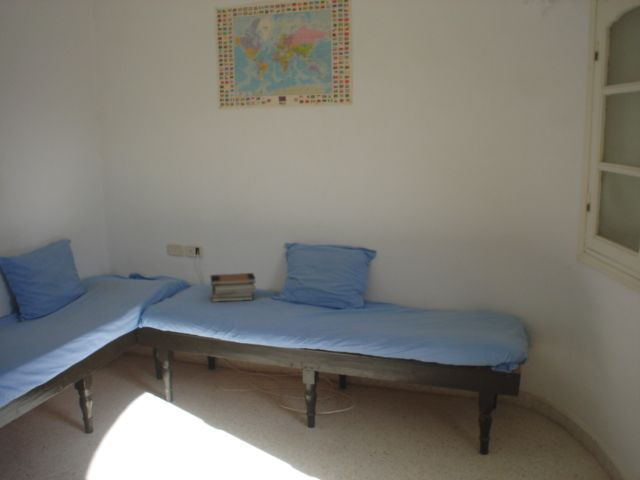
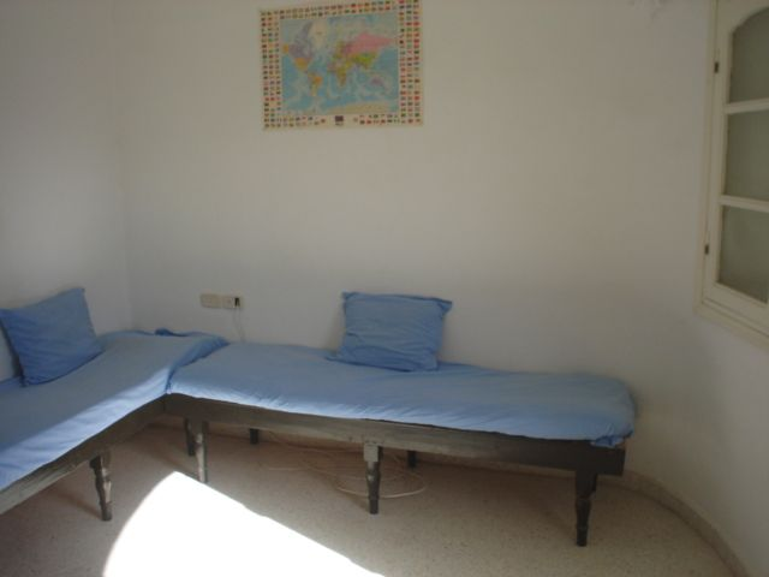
- book stack [209,272,257,303]
